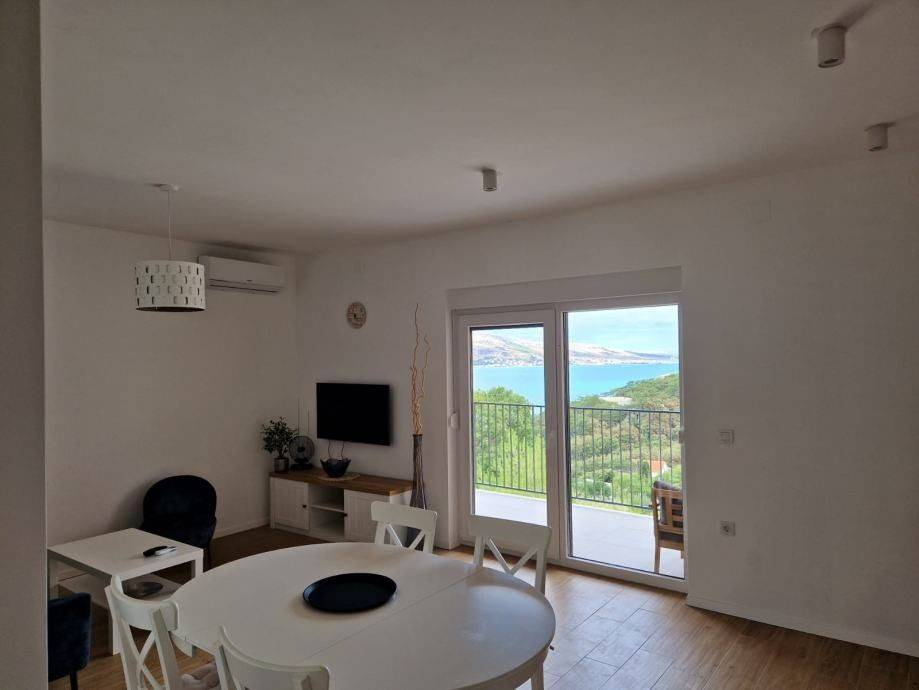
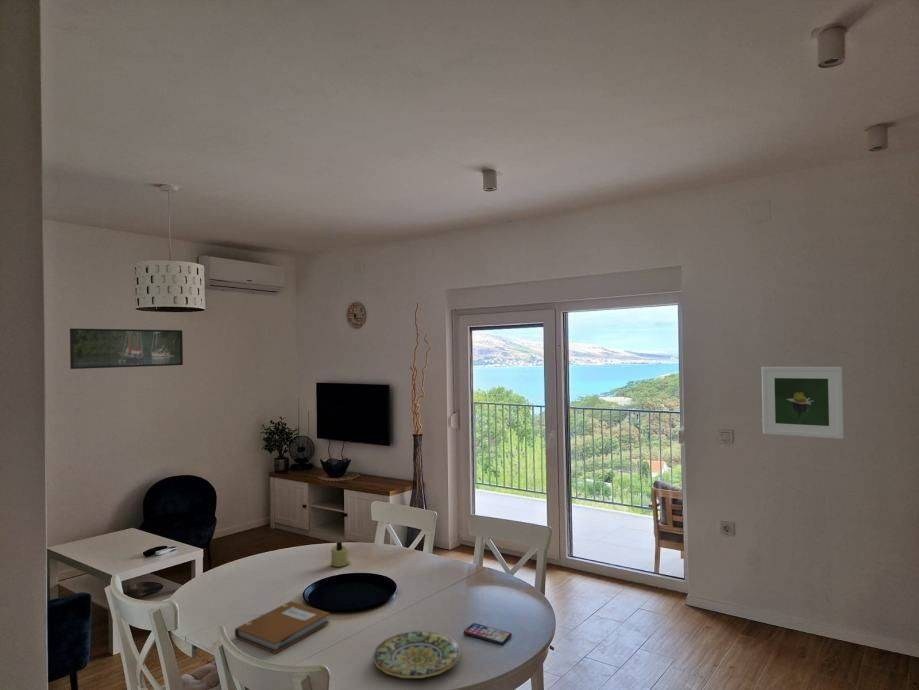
+ smartphone [462,622,513,646]
+ plate [372,630,462,679]
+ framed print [69,327,184,370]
+ candle [330,541,351,568]
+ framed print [761,366,845,440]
+ notebook [234,600,330,655]
